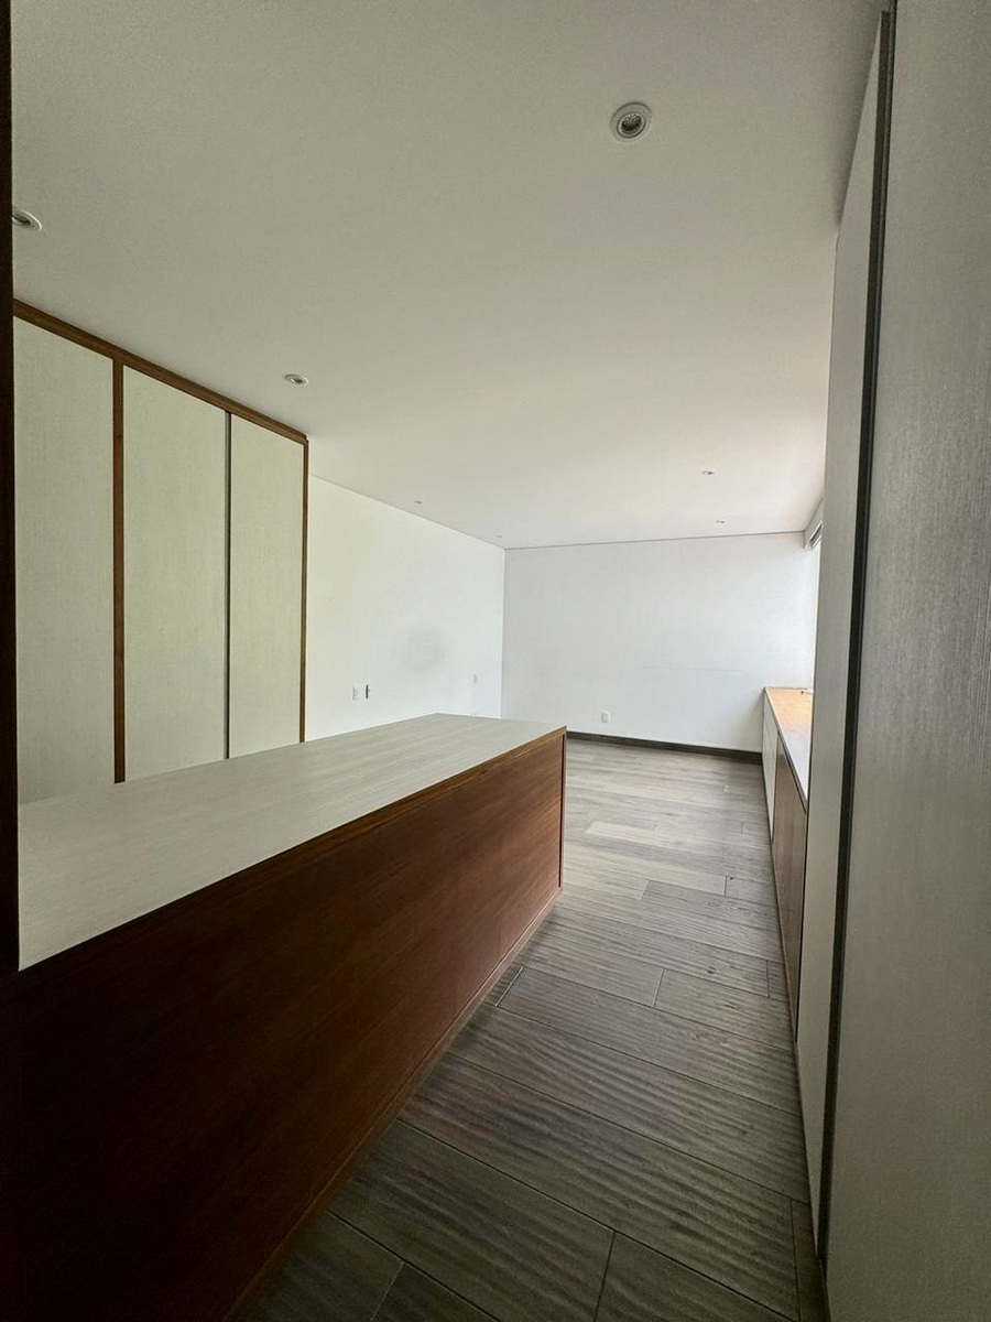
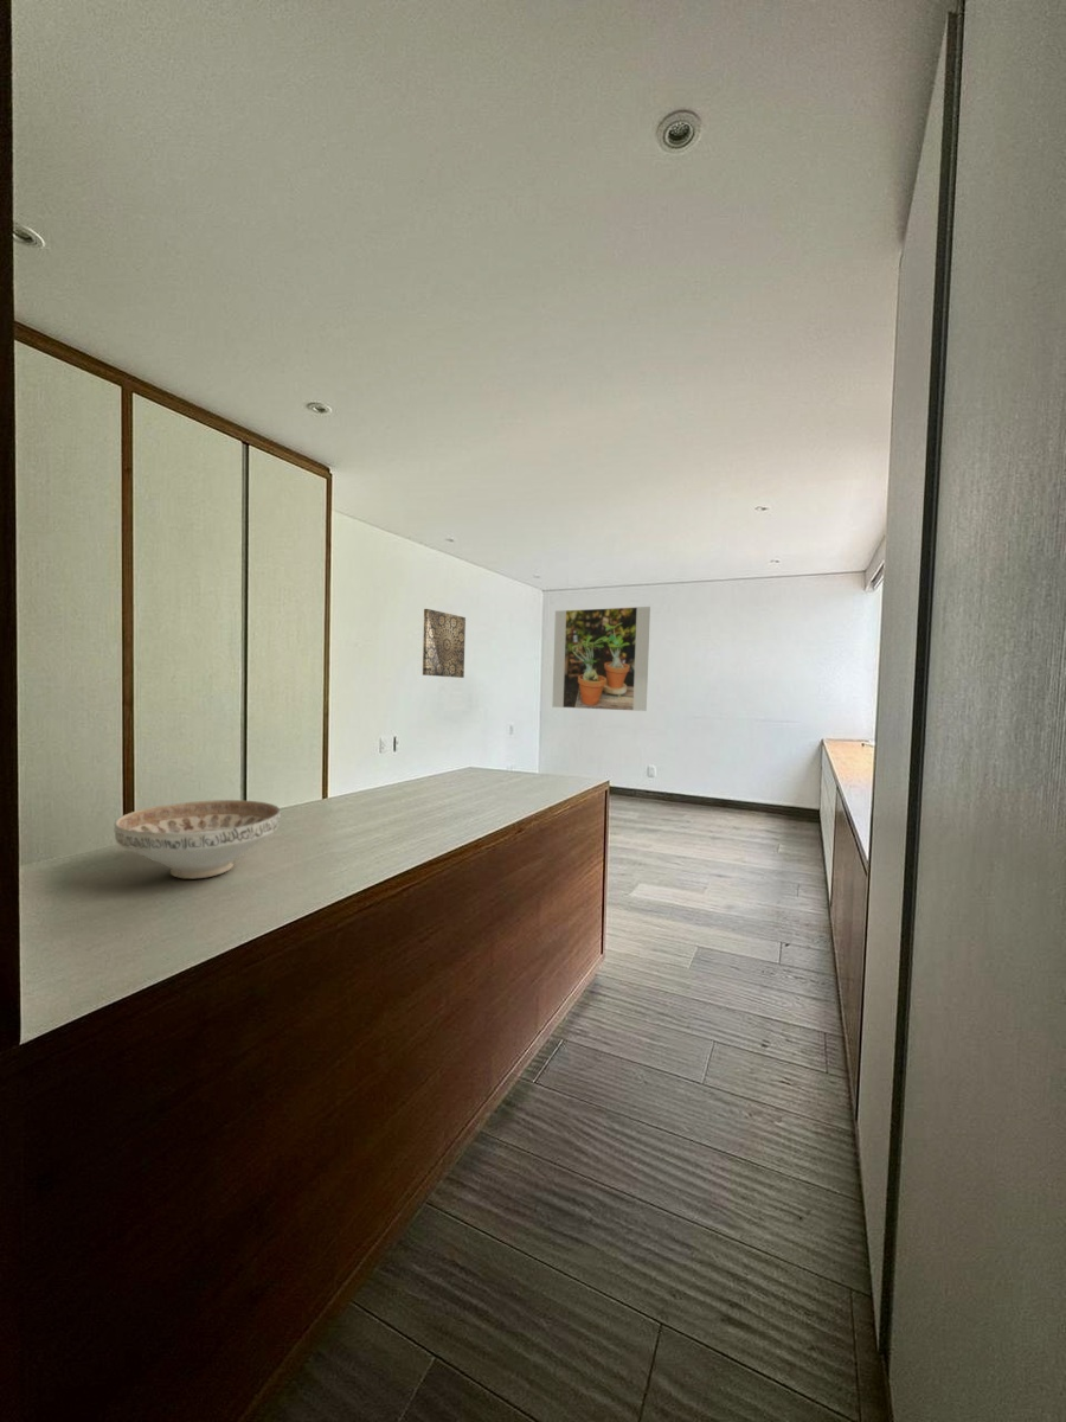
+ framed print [551,606,651,712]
+ decorative bowl [113,799,282,880]
+ wall art [422,608,467,679]
